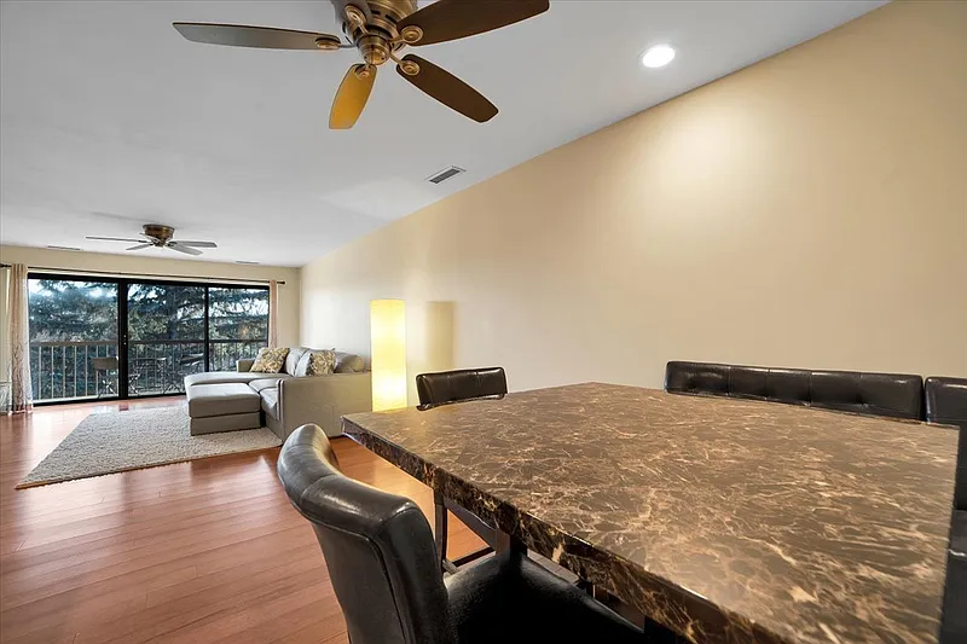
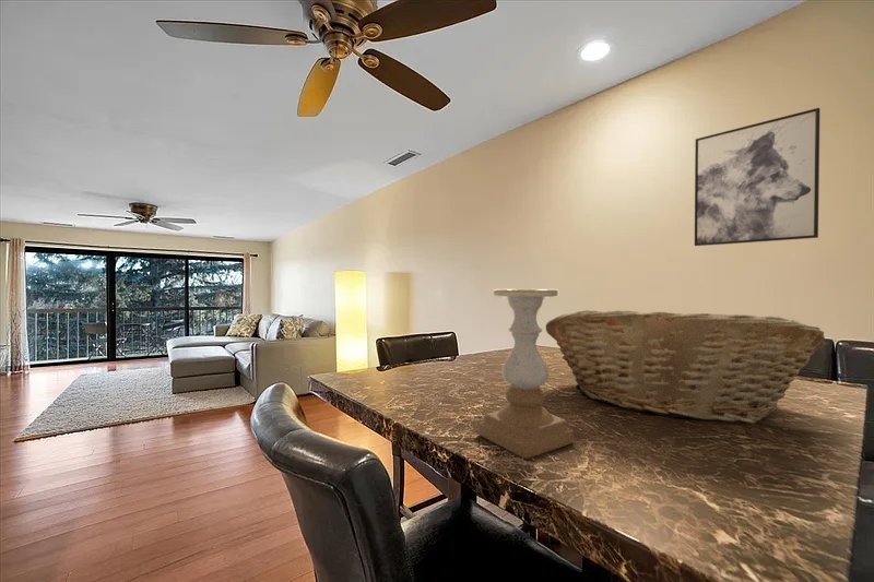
+ fruit basket [545,309,826,425]
+ wall art [694,107,822,247]
+ candle holder [477,288,575,460]
